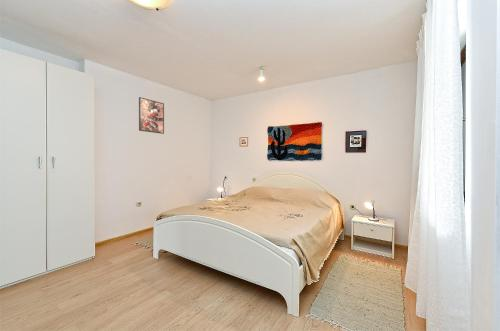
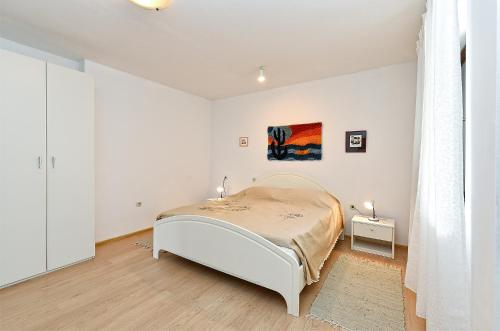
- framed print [138,96,165,135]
